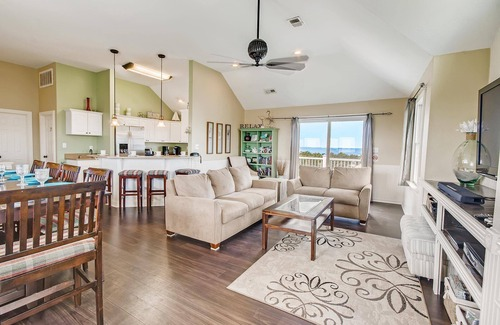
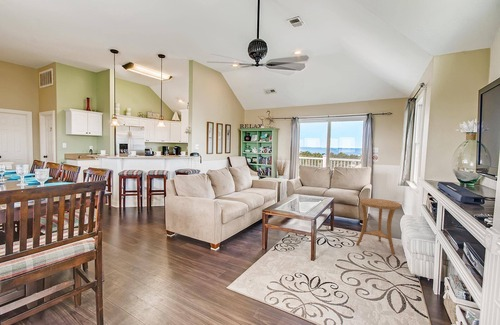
+ side table [355,197,402,255]
